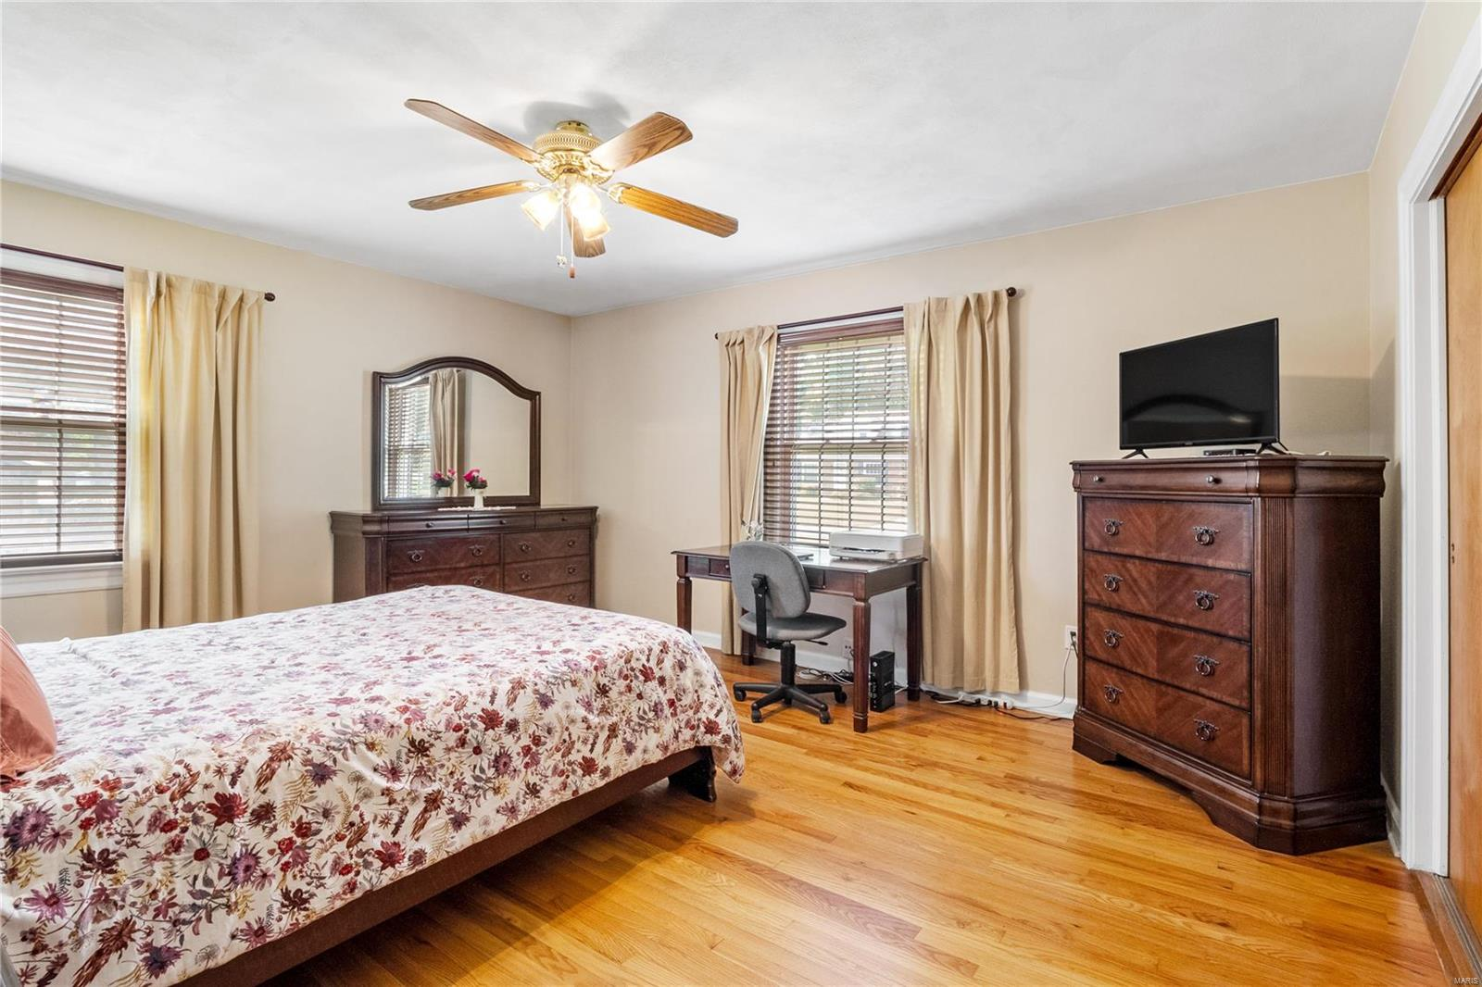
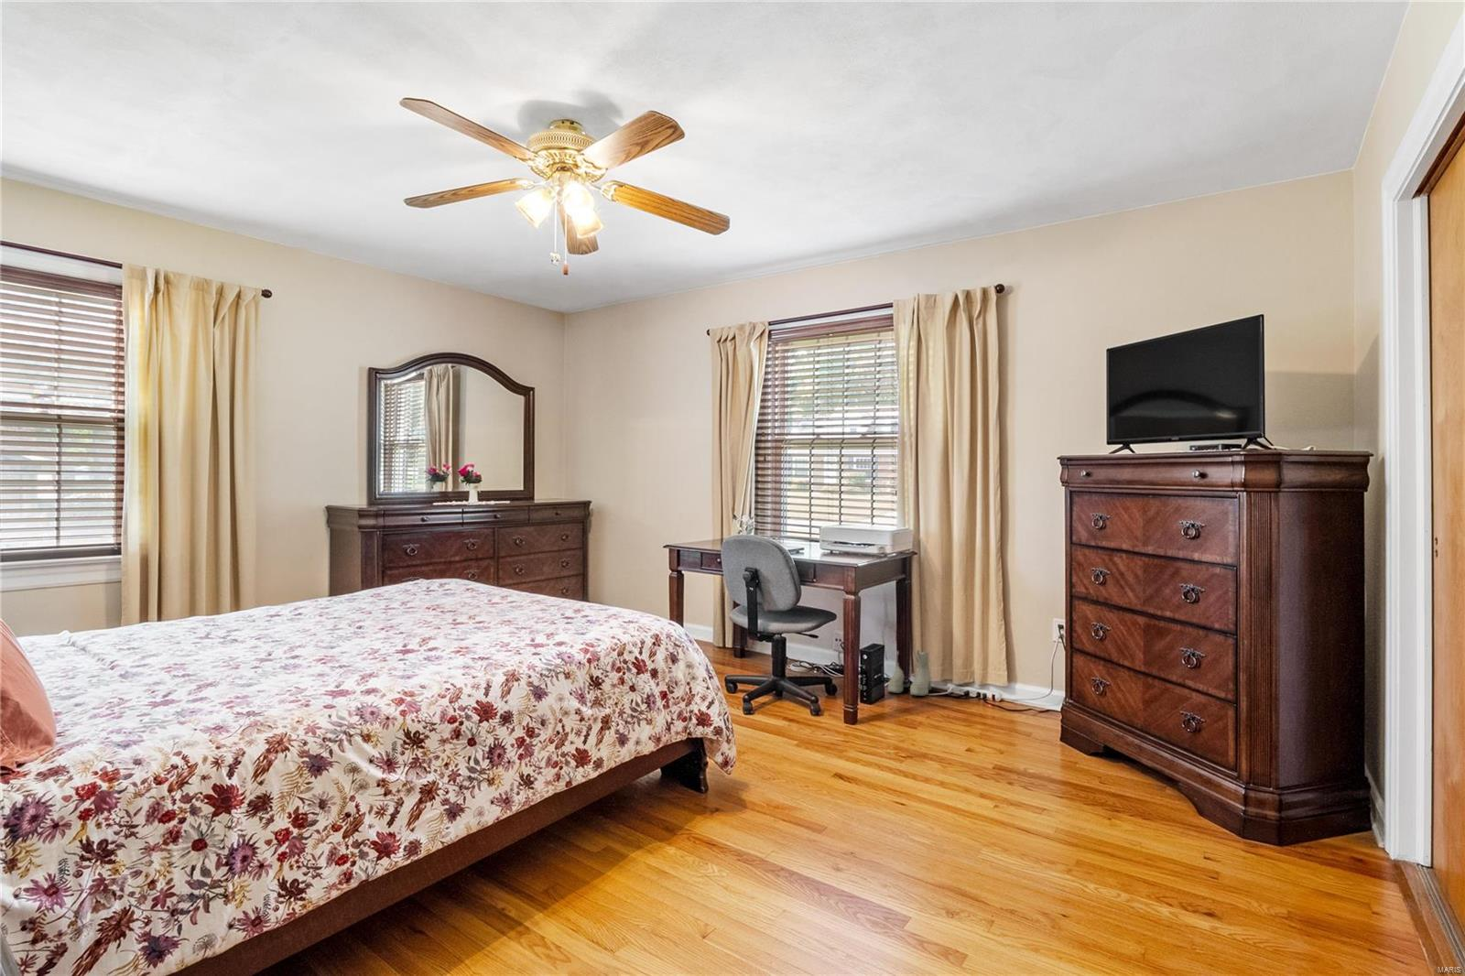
+ boots [888,649,932,697]
